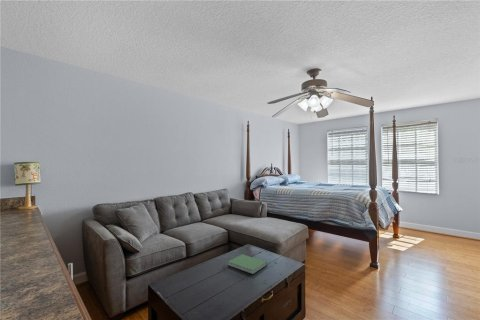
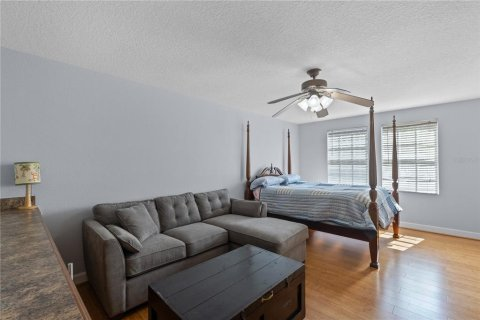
- hardcover book [227,253,268,275]
